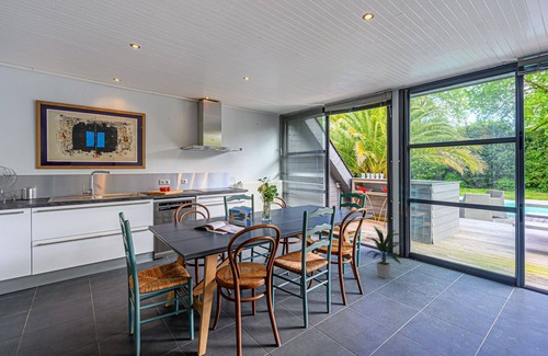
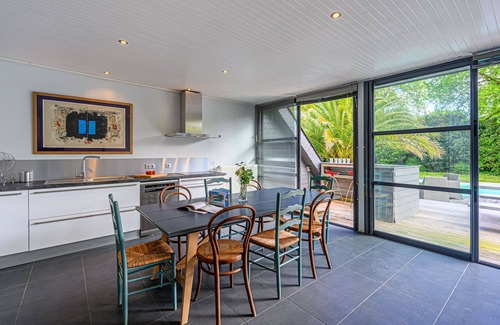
- indoor plant [363,225,404,279]
